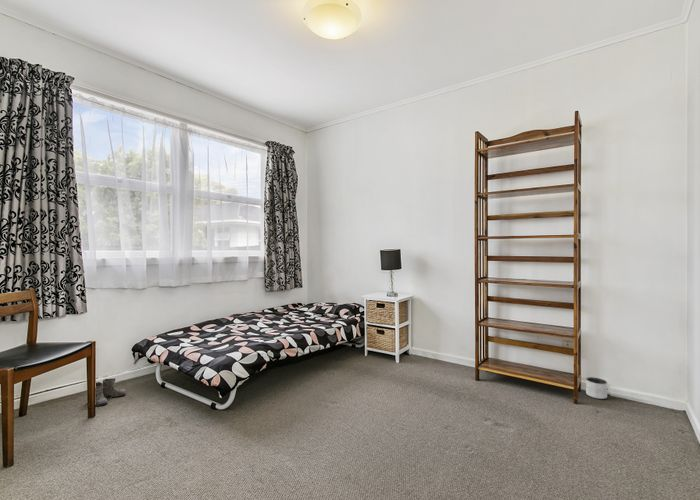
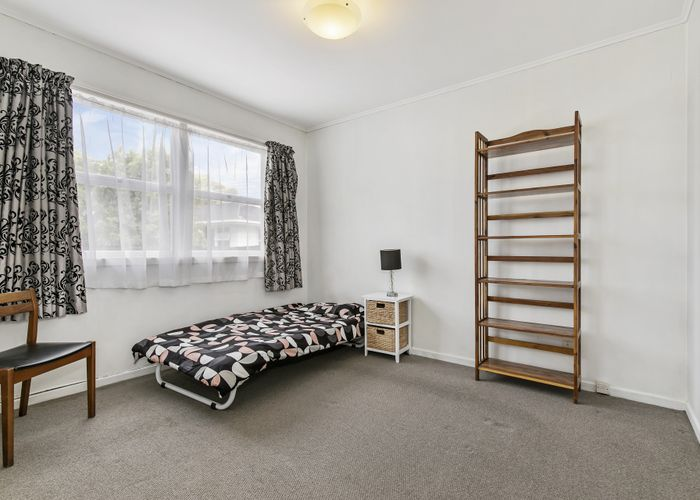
- planter [585,376,608,400]
- boots [85,377,127,407]
